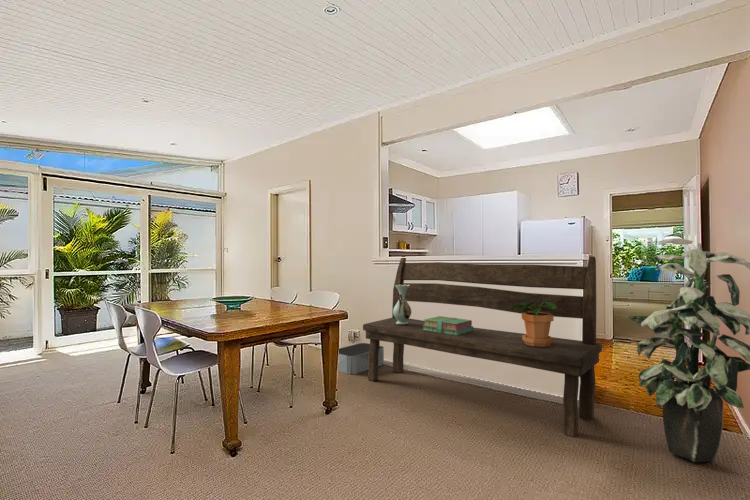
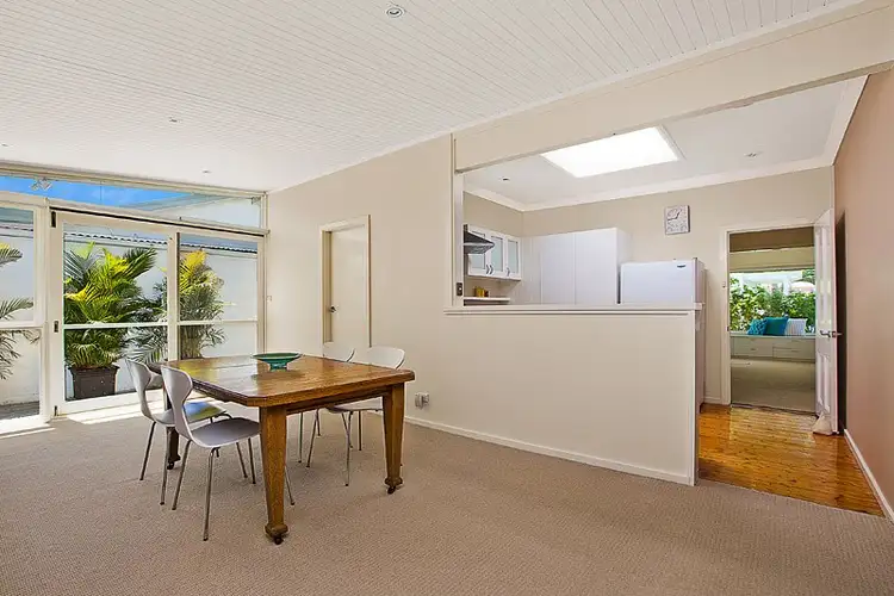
- decorative vase [393,285,412,325]
- indoor plant [624,237,750,463]
- potted plant [511,301,558,347]
- bench [362,255,603,438]
- storage bin [337,342,385,375]
- stack of books [423,315,474,336]
